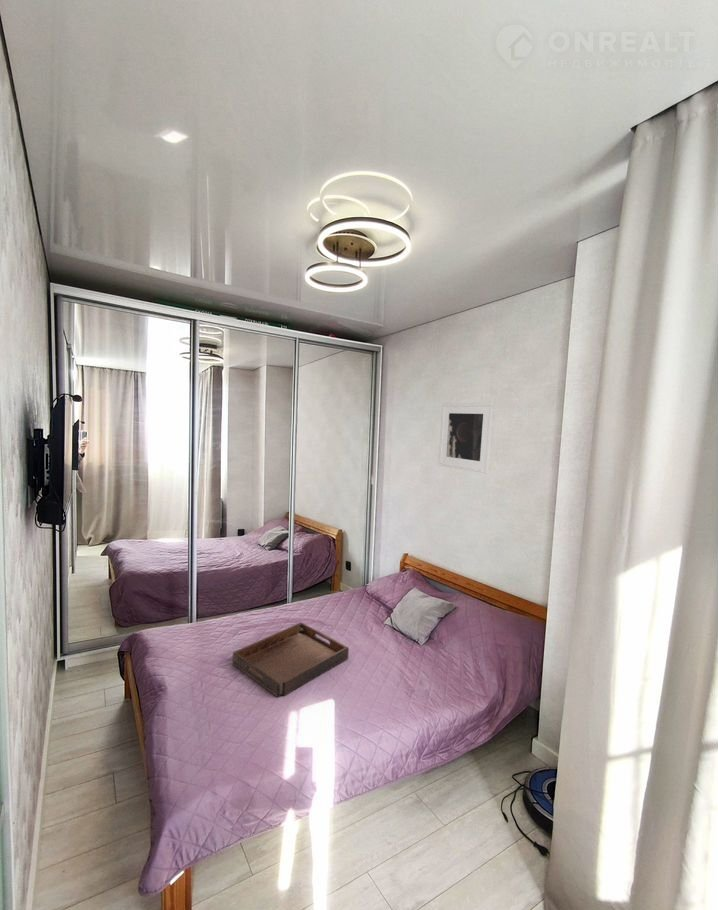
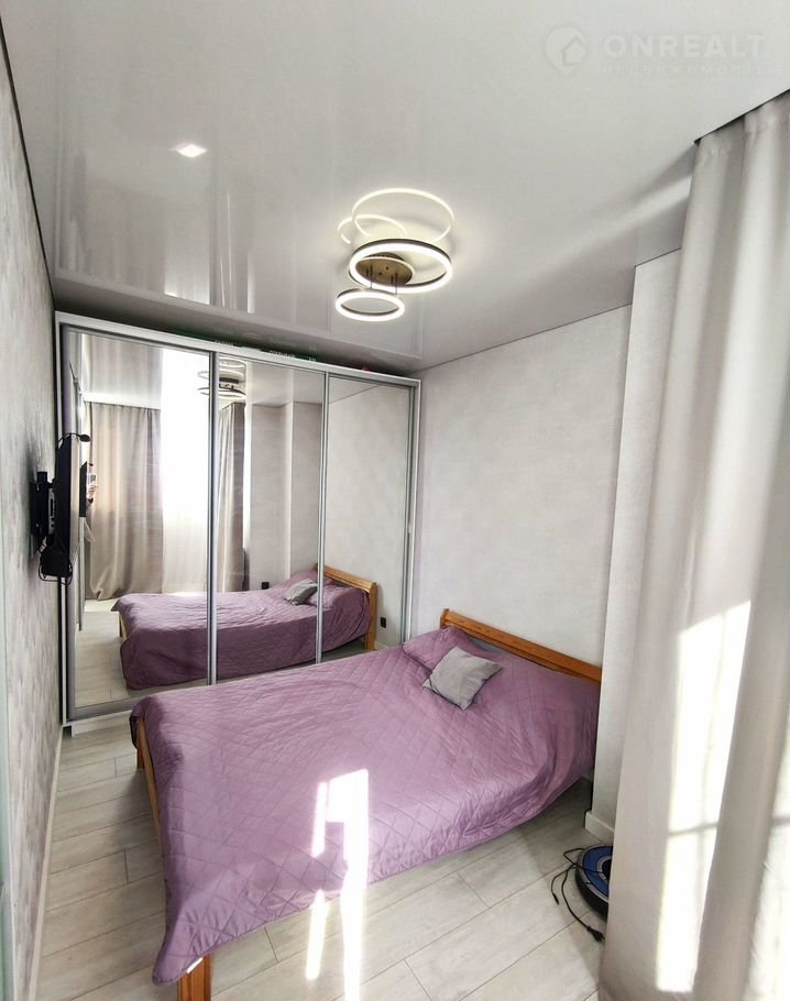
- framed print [438,402,495,474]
- serving tray [232,622,350,698]
